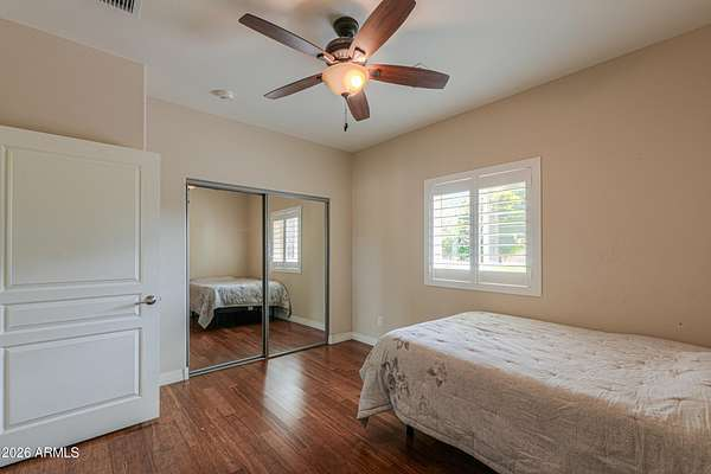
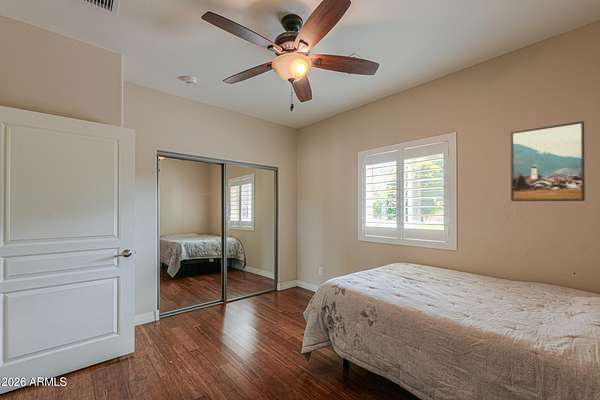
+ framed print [510,120,586,202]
